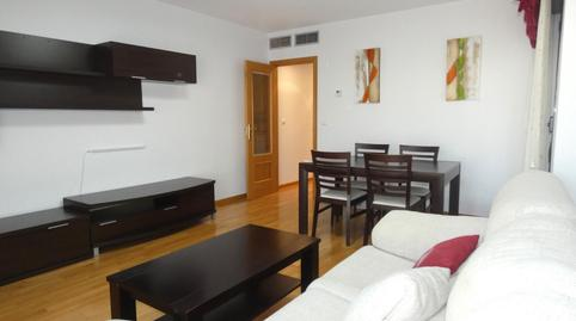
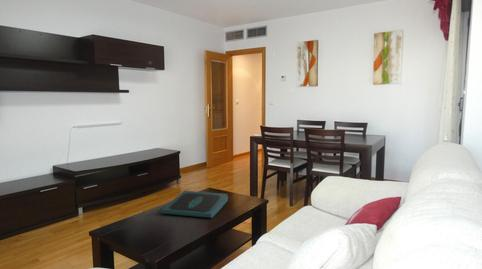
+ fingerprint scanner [160,190,229,219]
